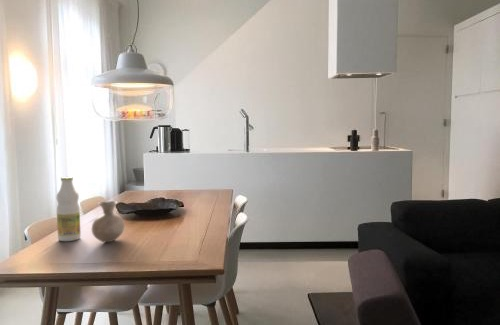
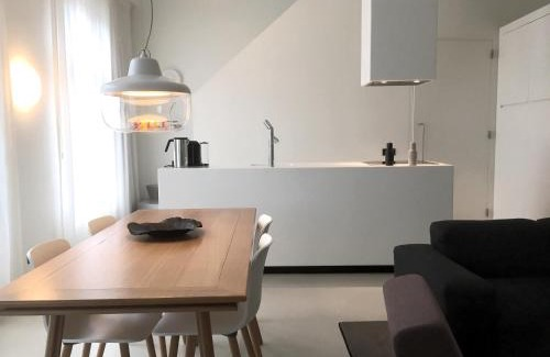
- bottle [56,176,82,242]
- vase [91,200,125,243]
